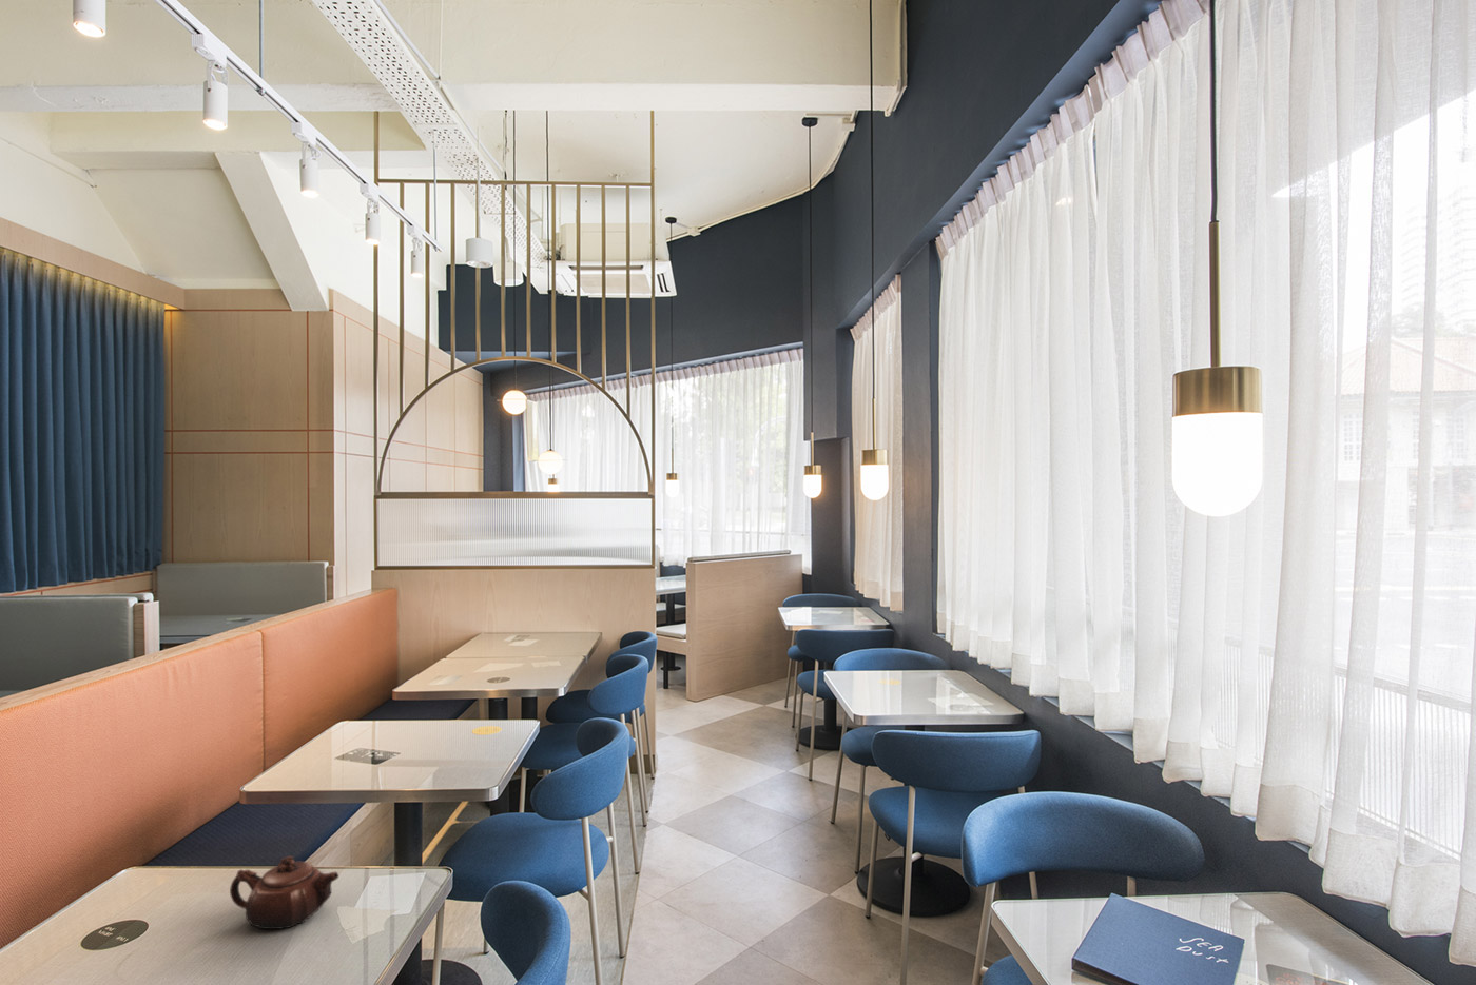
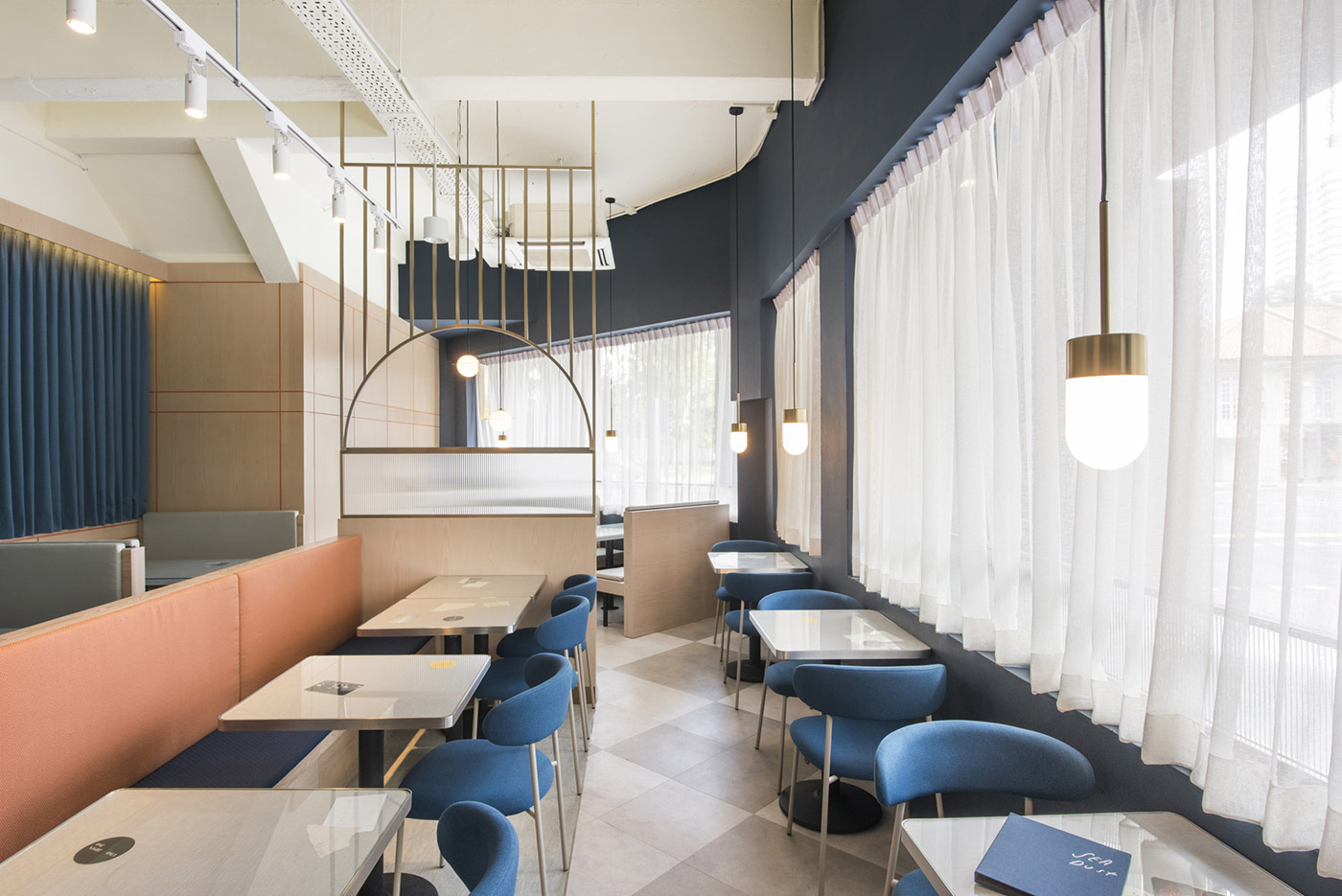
- teapot [229,855,340,930]
